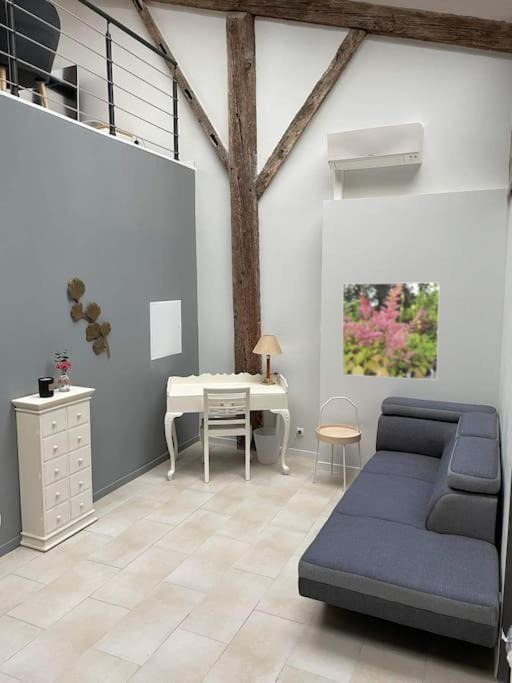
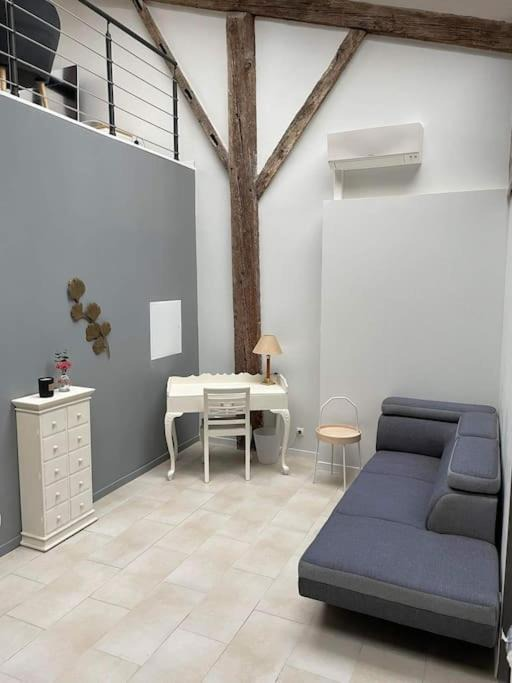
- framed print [341,281,441,381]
